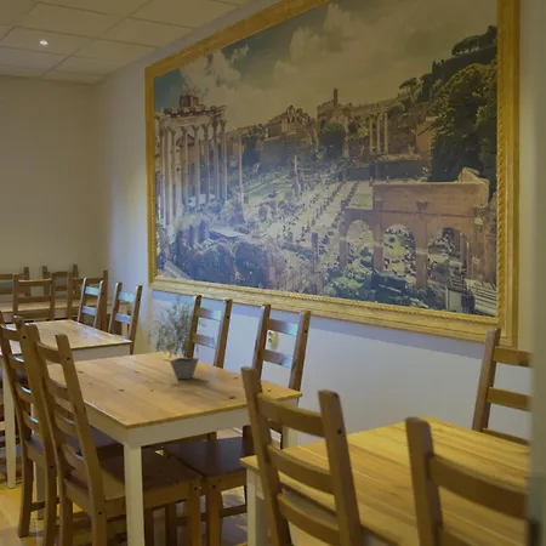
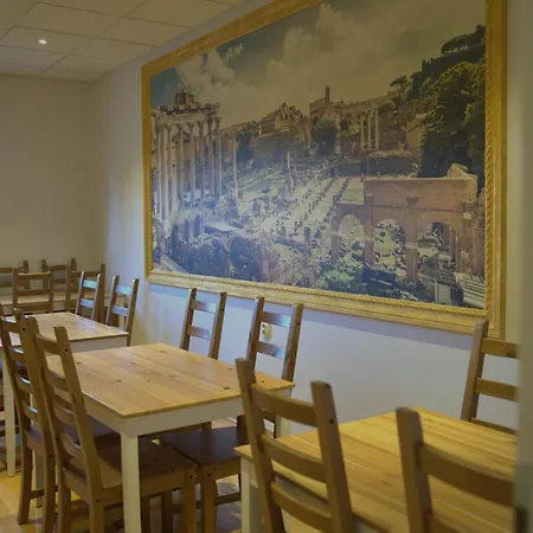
- potted plant [146,295,209,380]
